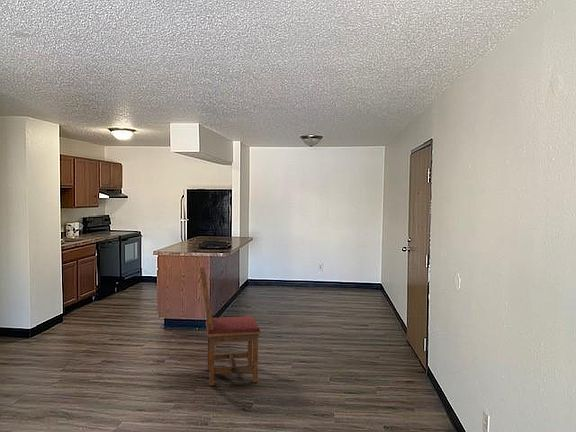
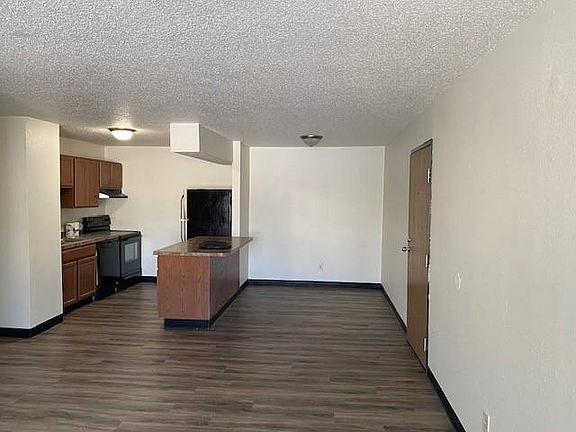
- dining chair [199,266,262,387]
